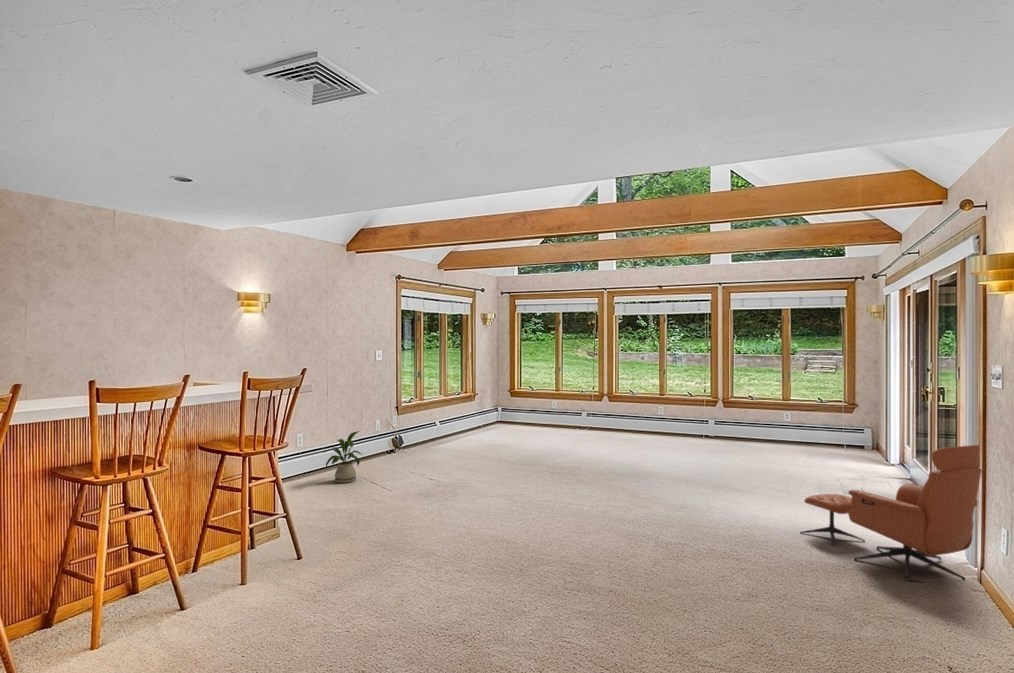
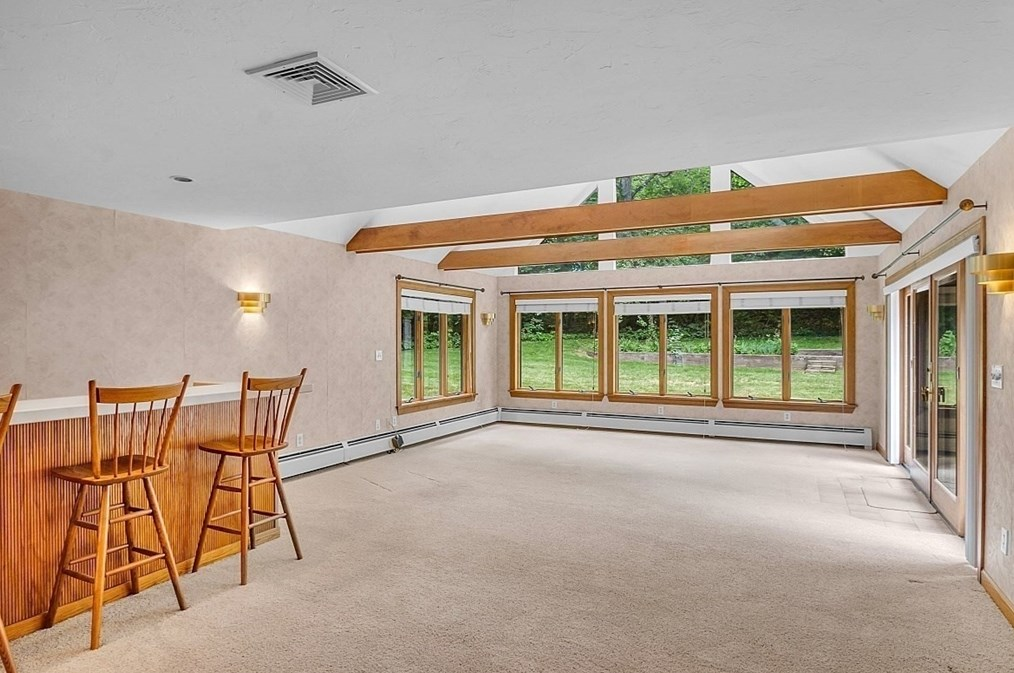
- armchair [799,444,983,582]
- house plant [322,430,363,484]
